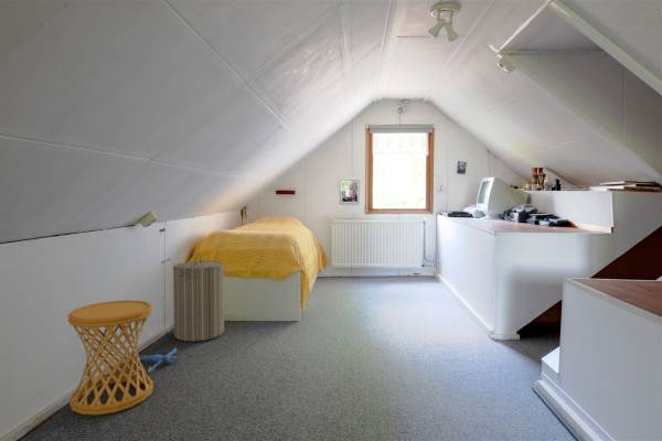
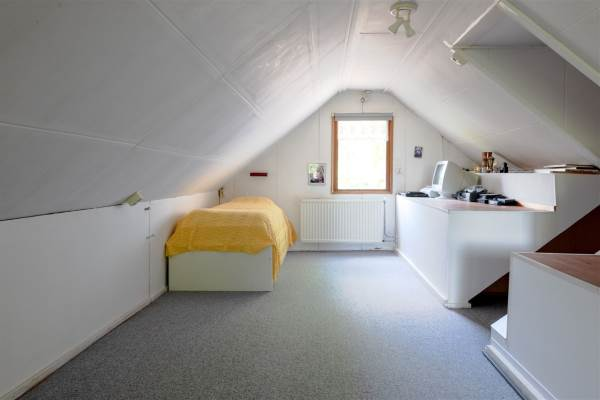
- laundry hamper [172,252,225,343]
- plush toy [126,346,178,374]
- side table [66,300,154,416]
